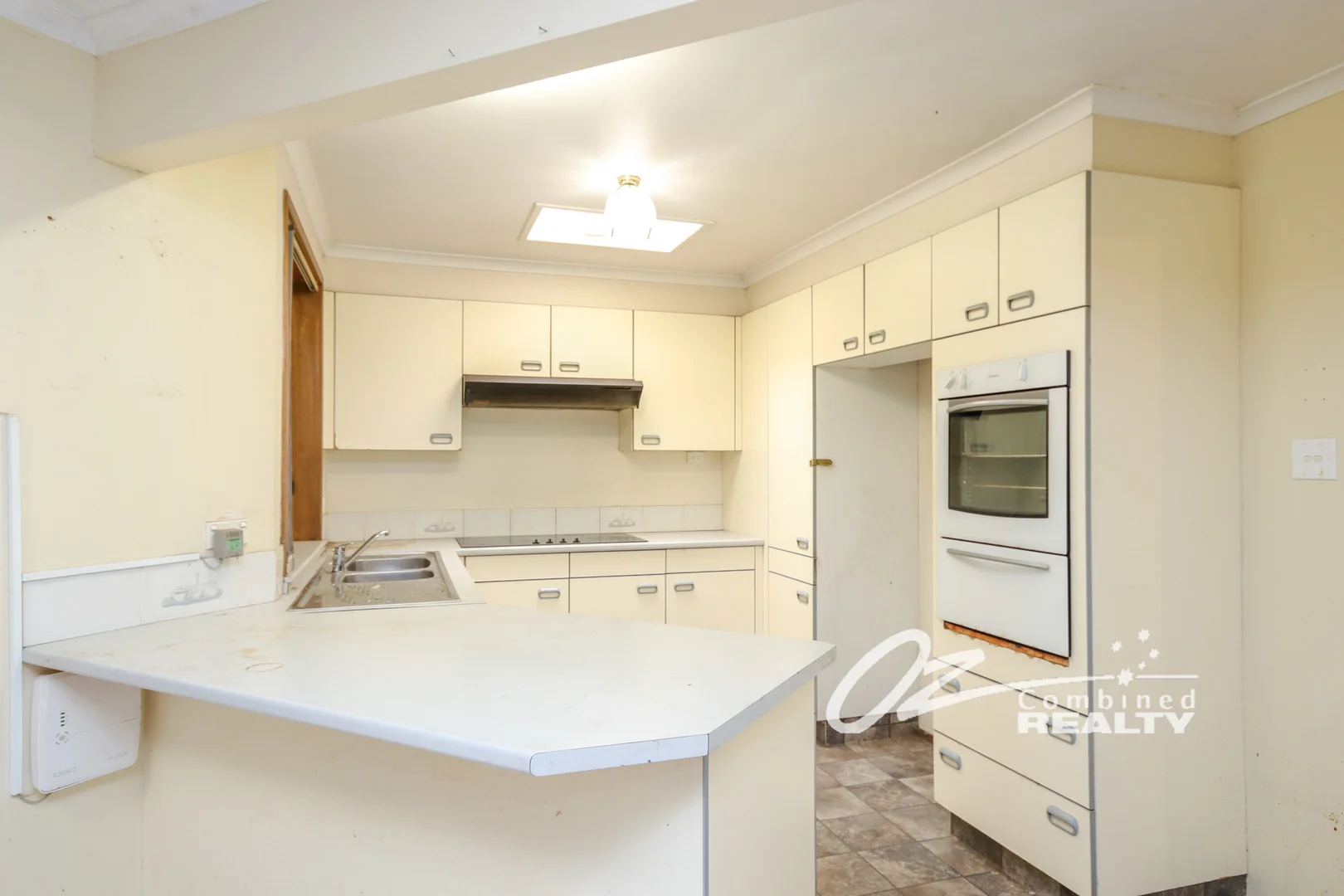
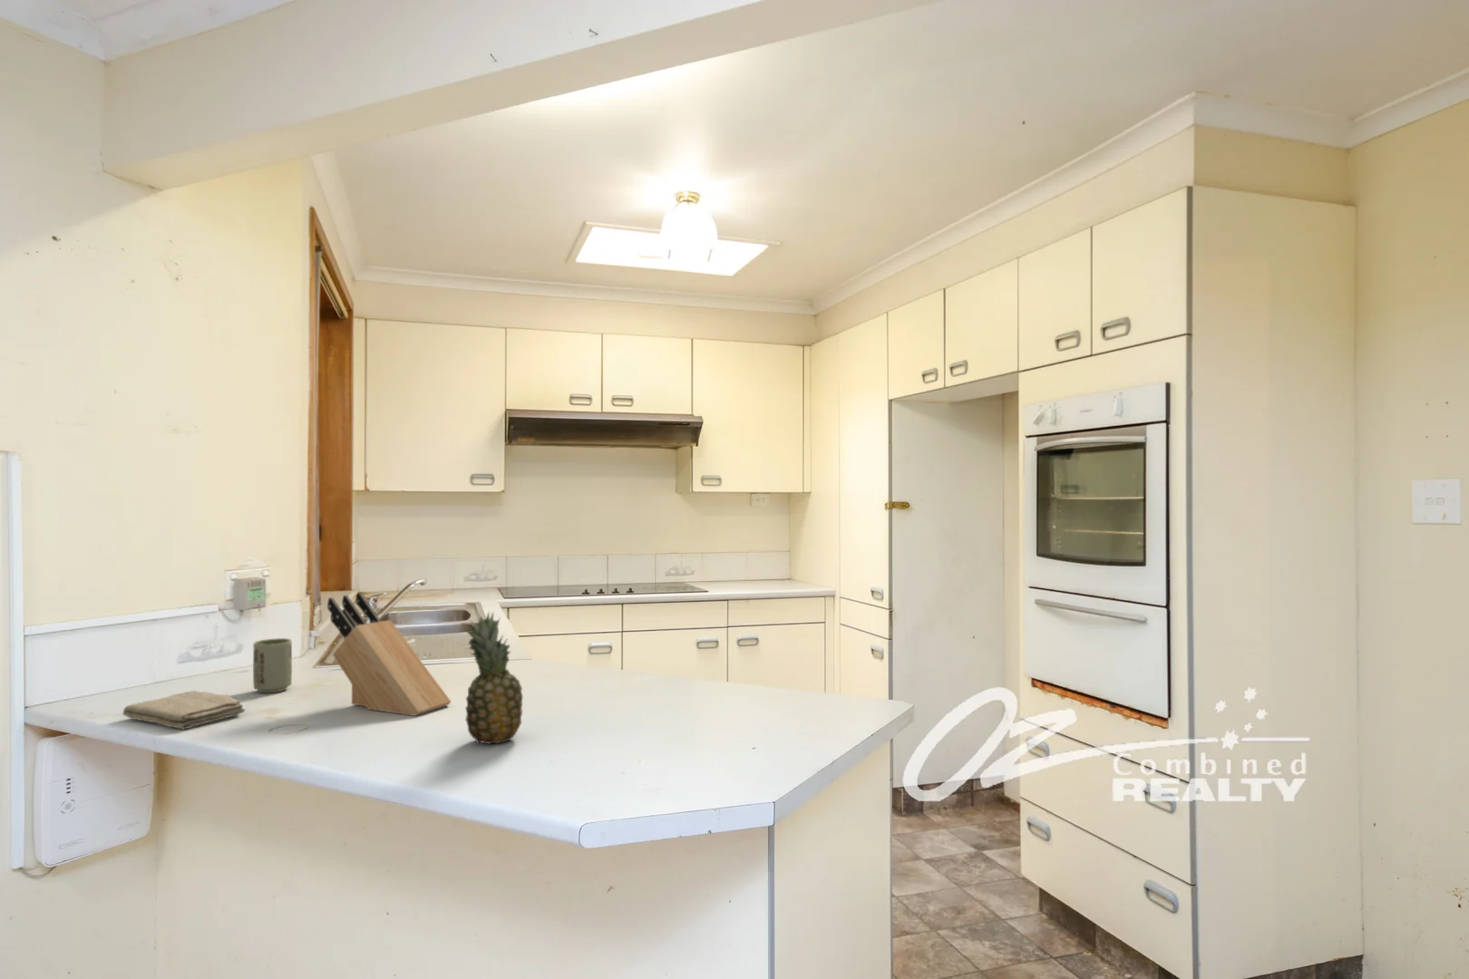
+ knife block [327,592,451,717]
+ washcloth [121,689,246,731]
+ fruit [462,611,525,745]
+ cup [252,637,293,694]
